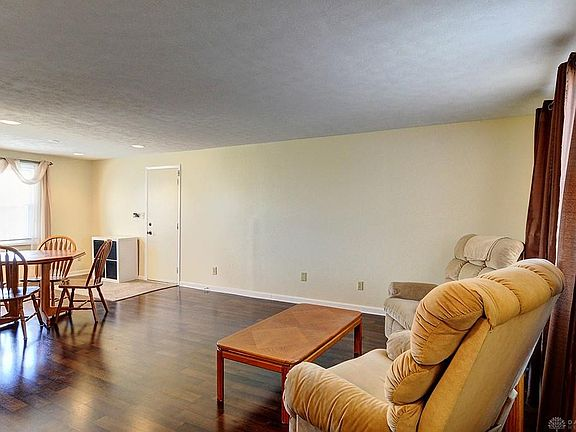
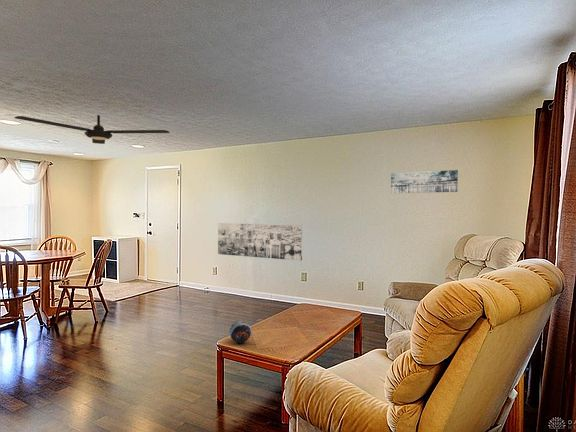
+ decorative orb [229,319,252,344]
+ ceiling fan [14,114,170,145]
+ wall art [390,169,459,194]
+ wall art [217,222,303,262]
